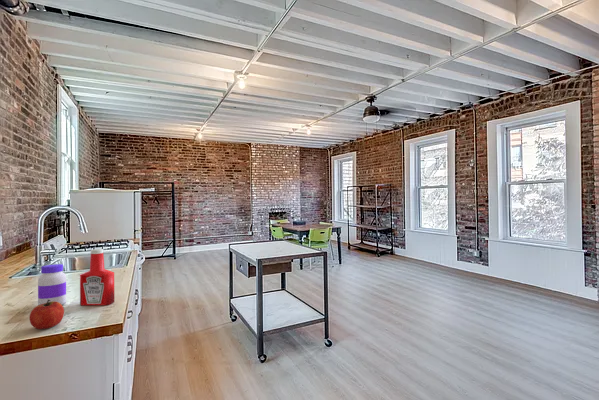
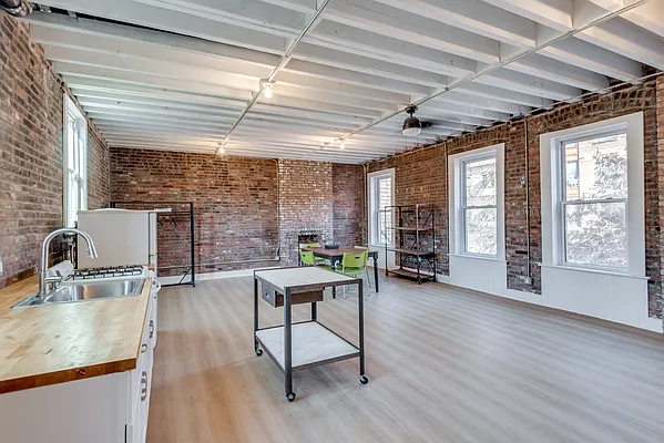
- apple [28,300,65,330]
- jar [37,263,67,306]
- soap bottle [79,248,115,307]
